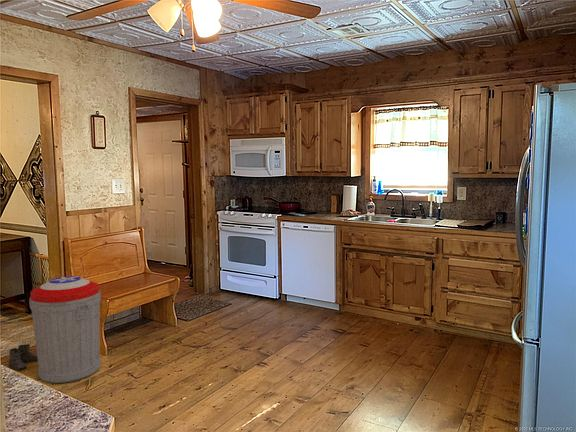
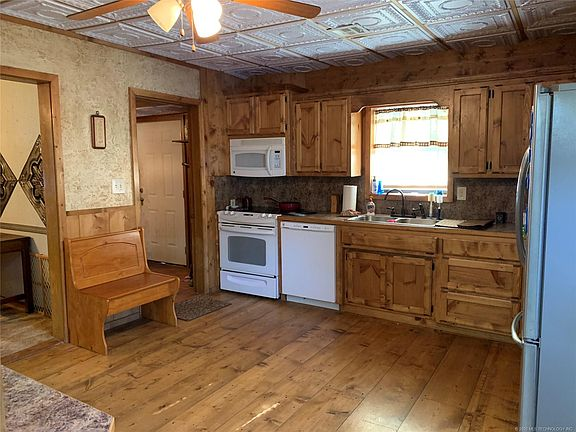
- boots [8,343,38,371]
- trash can [28,275,102,384]
